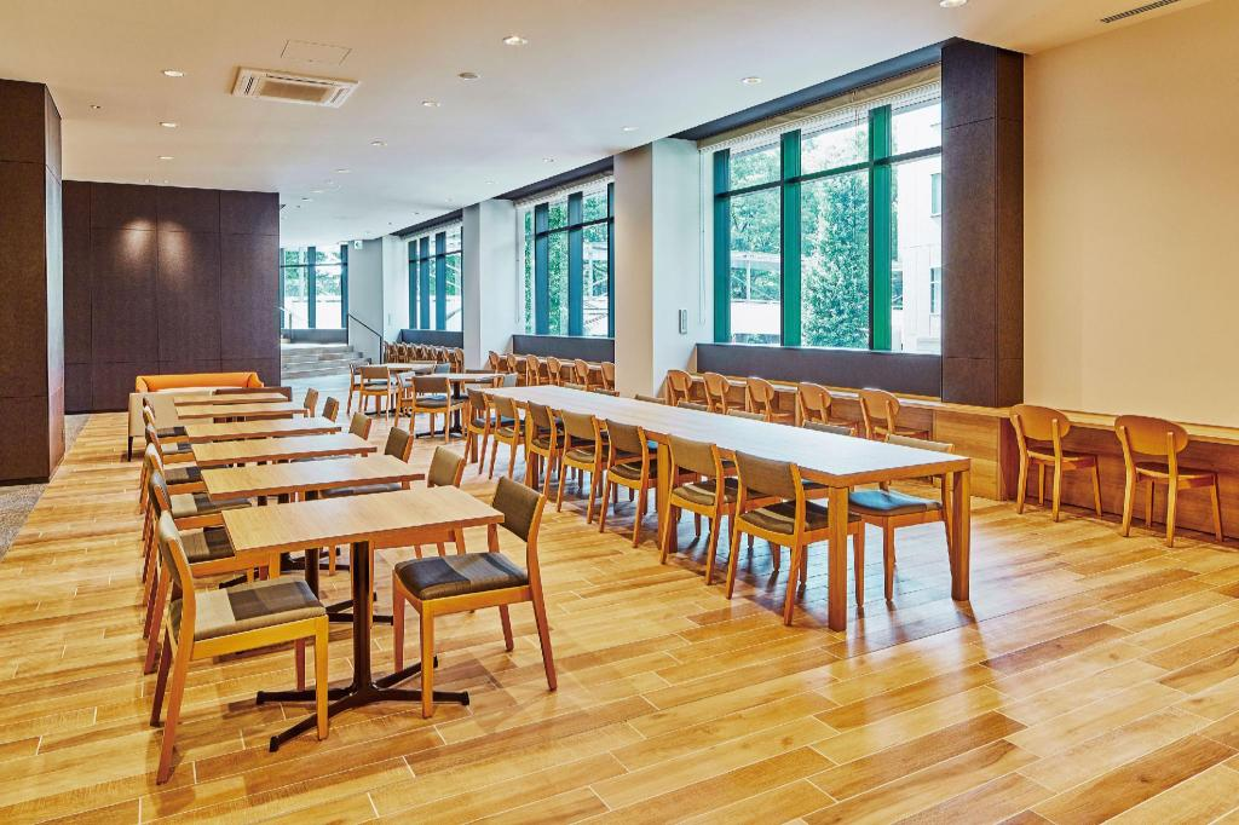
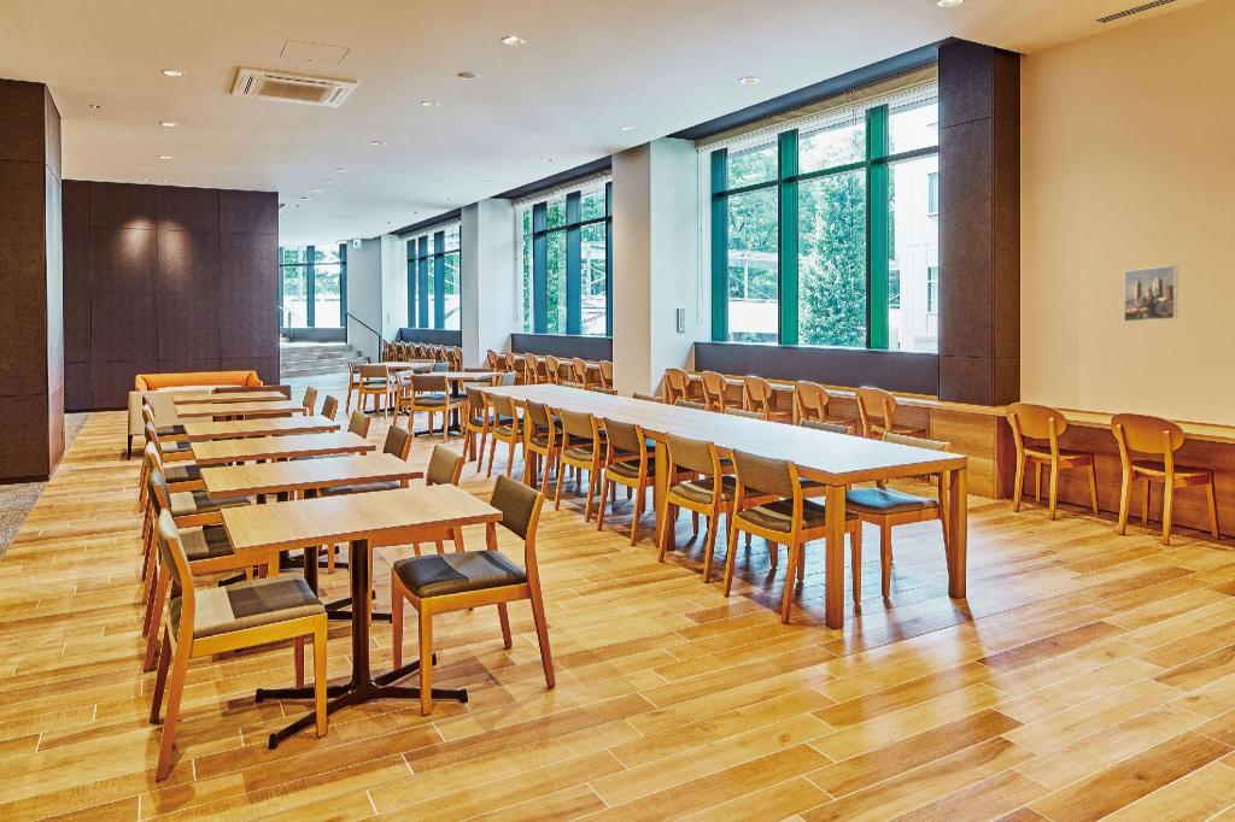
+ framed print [1123,264,1180,323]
